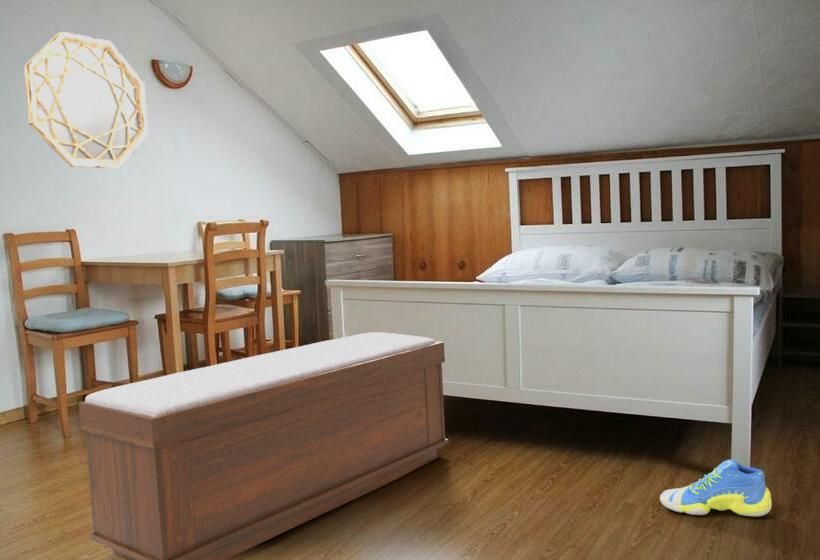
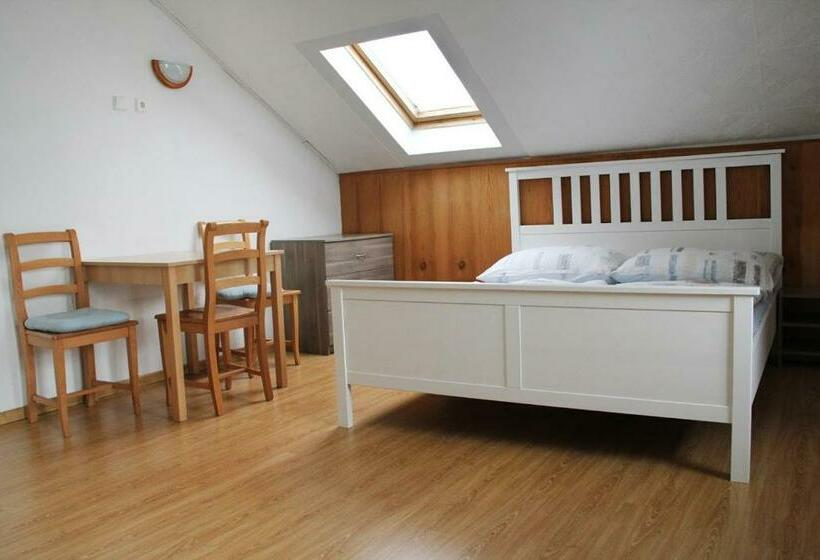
- home mirror [23,30,149,170]
- sneaker [659,458,773,517]
- bench [78,331,450,560]
